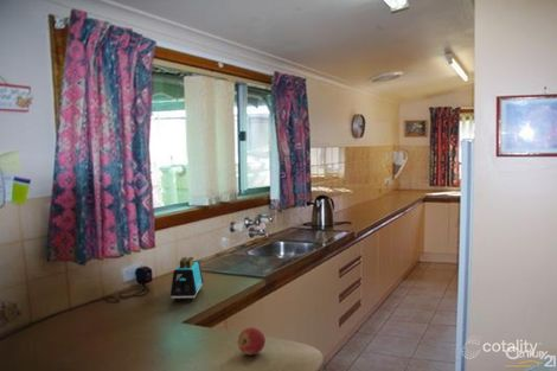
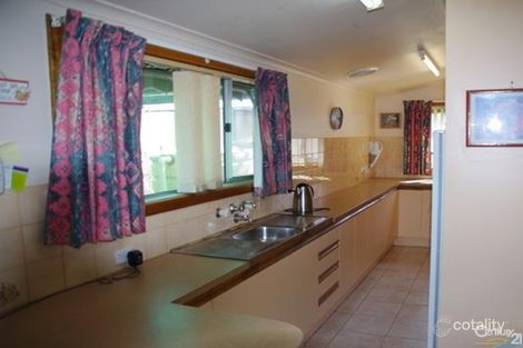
- apple [237,326,267,356]
- toaster [169,256,204,302]
